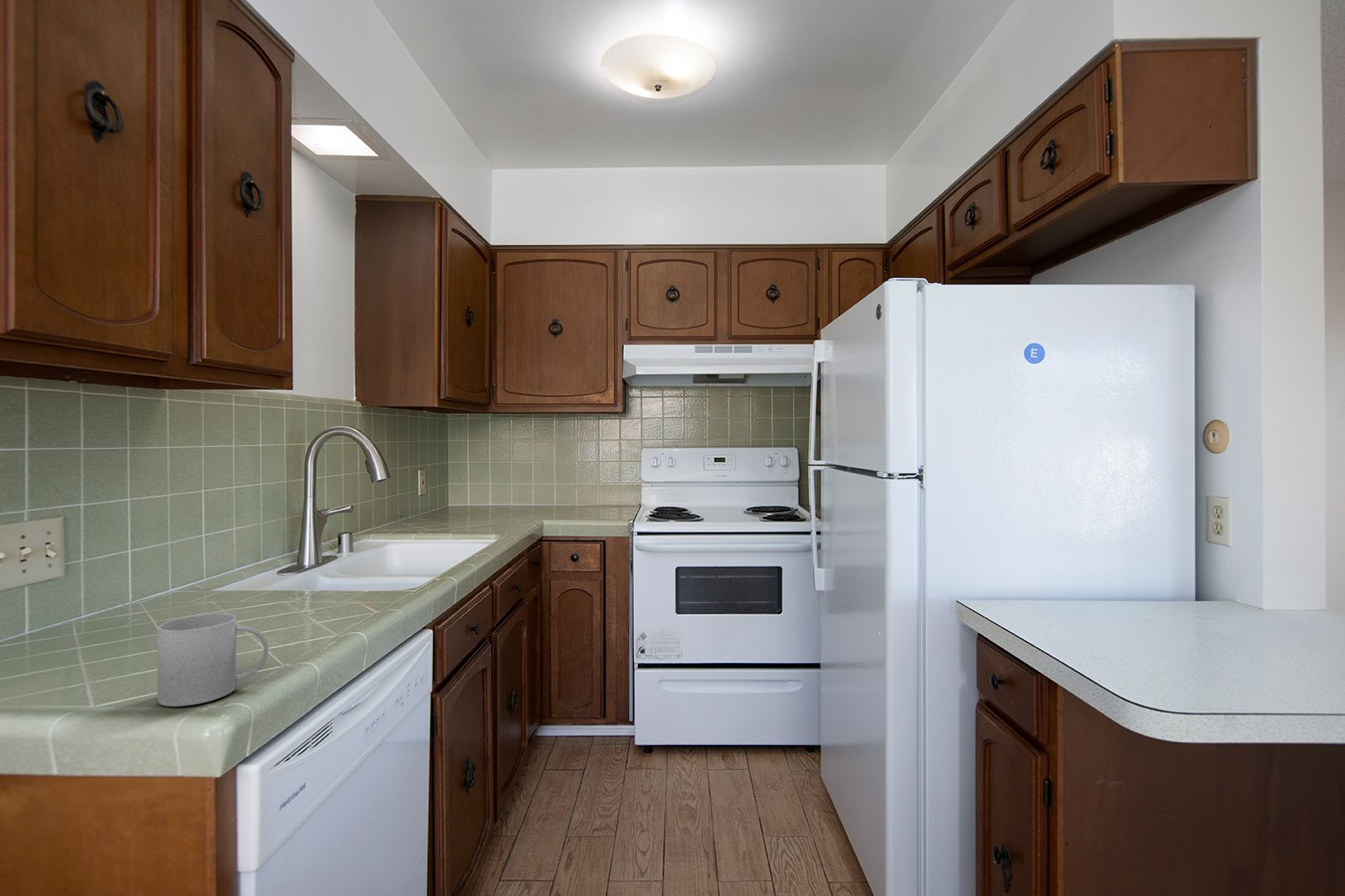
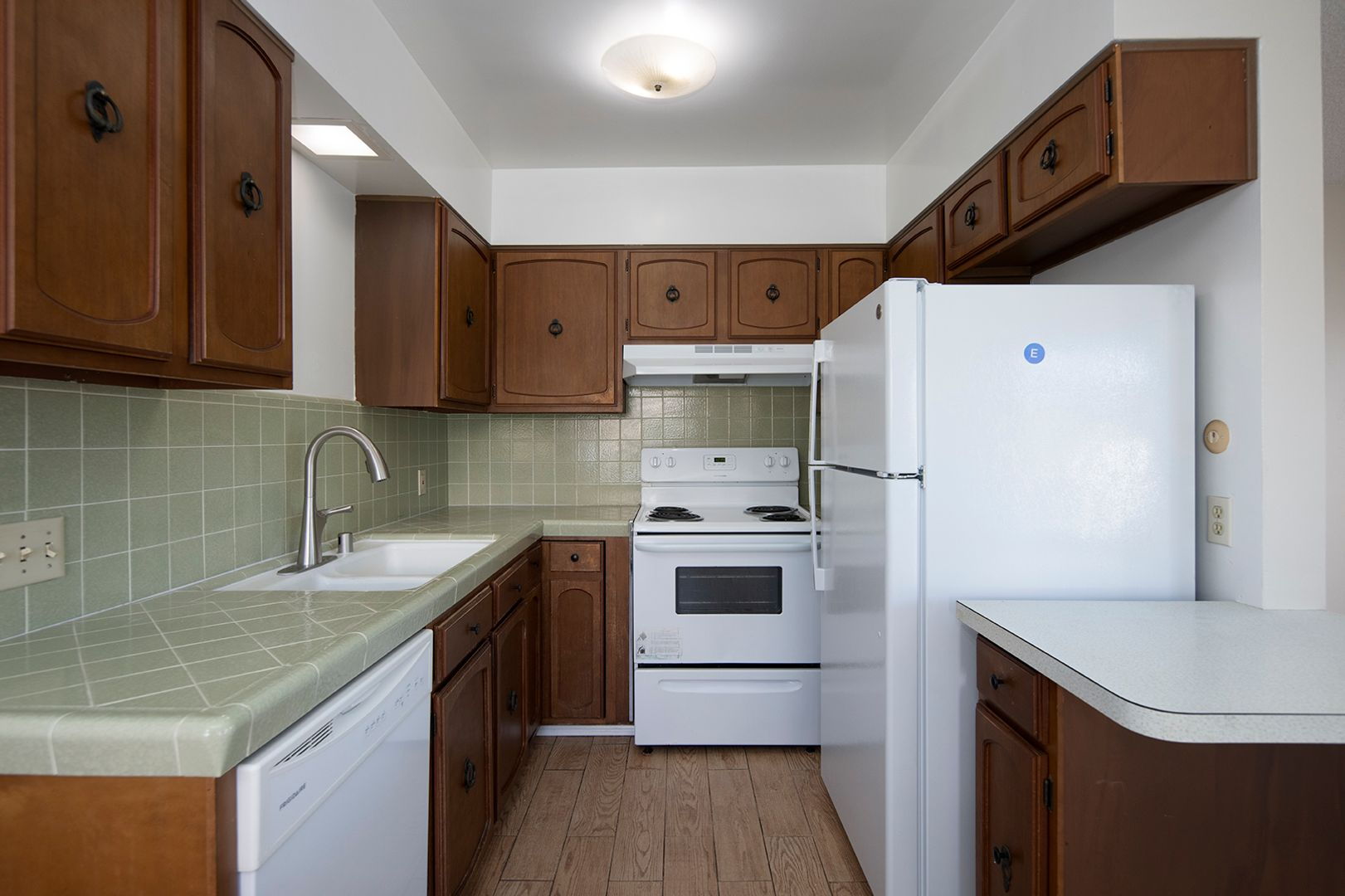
- mug [157,613,270,708]
